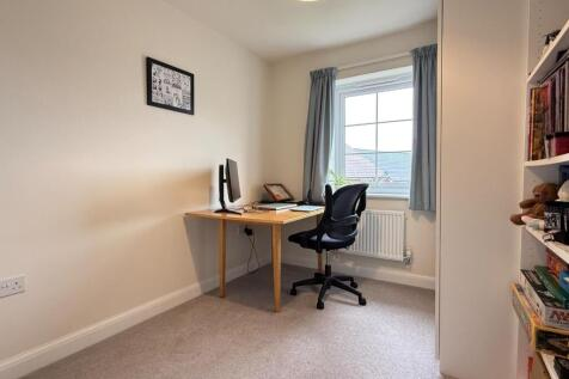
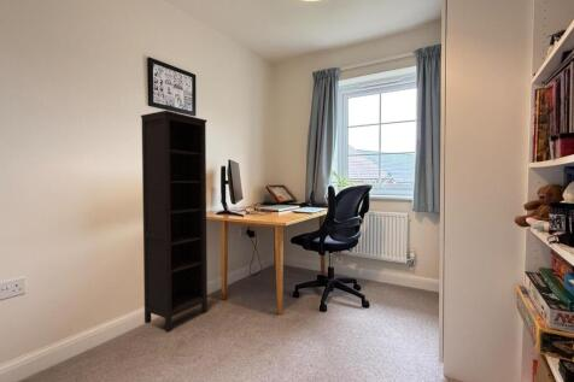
+ bookcase [140,110,209,333]
